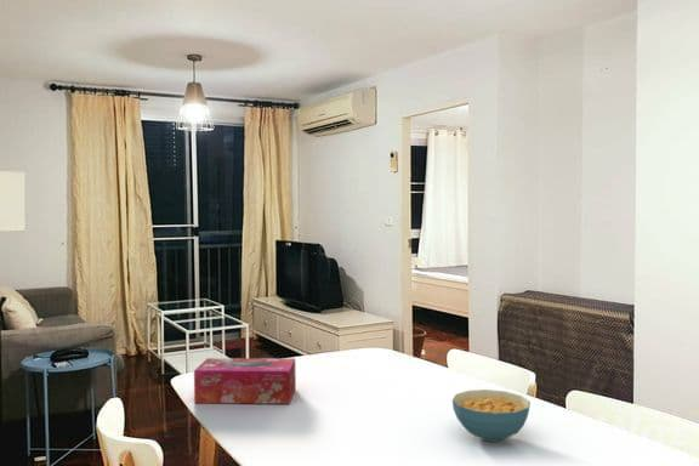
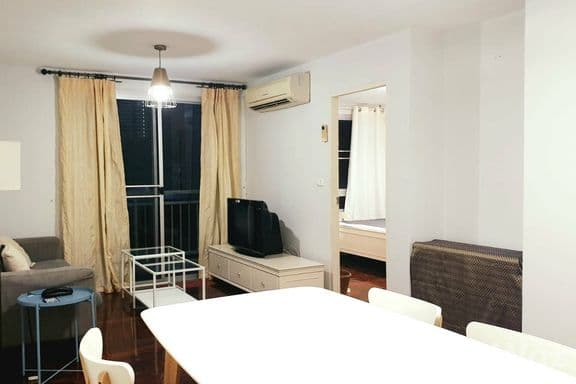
- tissue box [193,357,297,405]
- cereal bowl [451,388,532,443]
